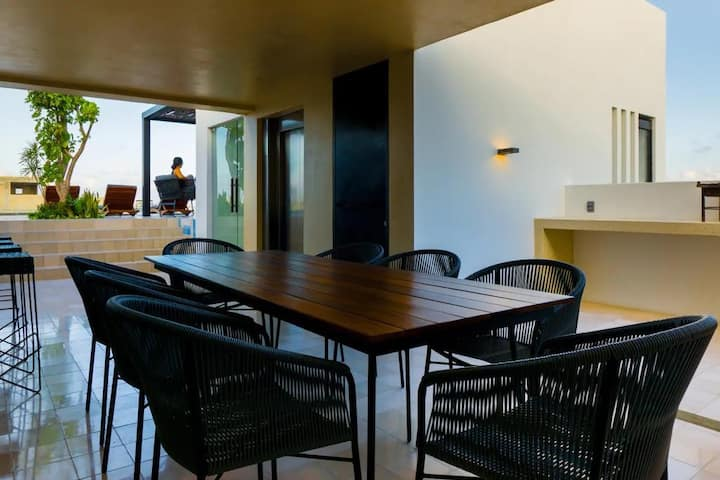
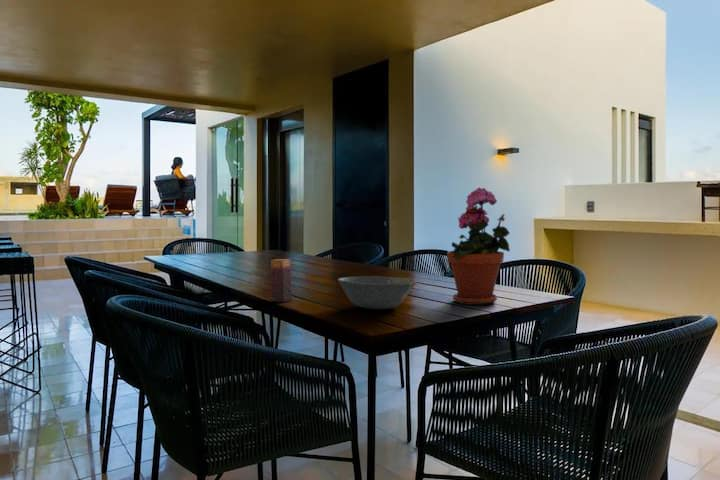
+ bowl [337,275,418,310]
+ candle [270,258,293,303]
+ potted plant [446,187,511,306]
